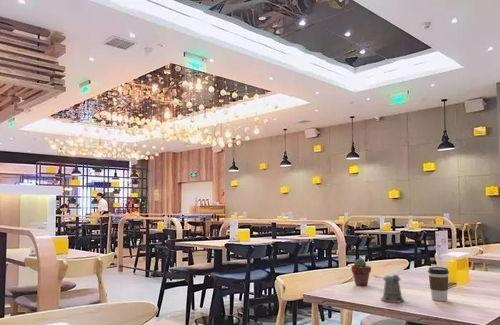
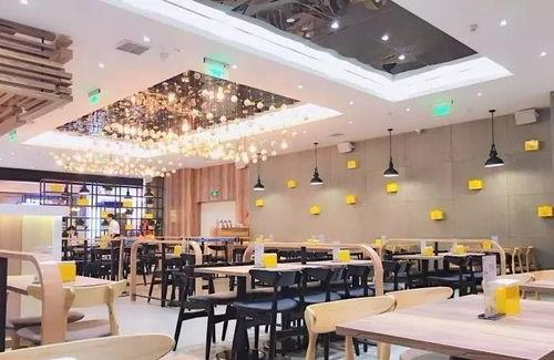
- pepper shaker [373,273,405,304]
- coffee cup [427,266,450,302]
- potted succulent [350,258,372,287]
